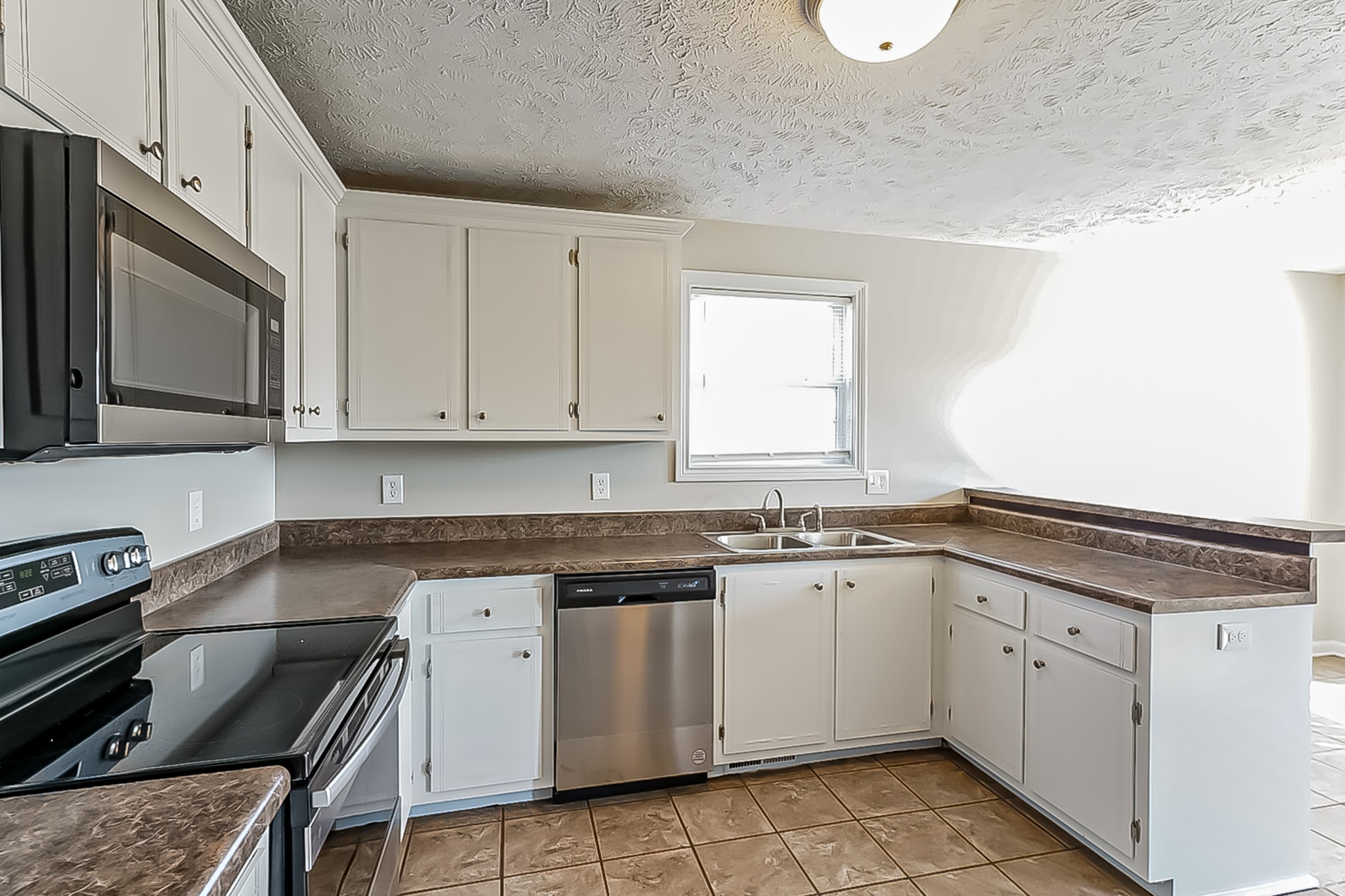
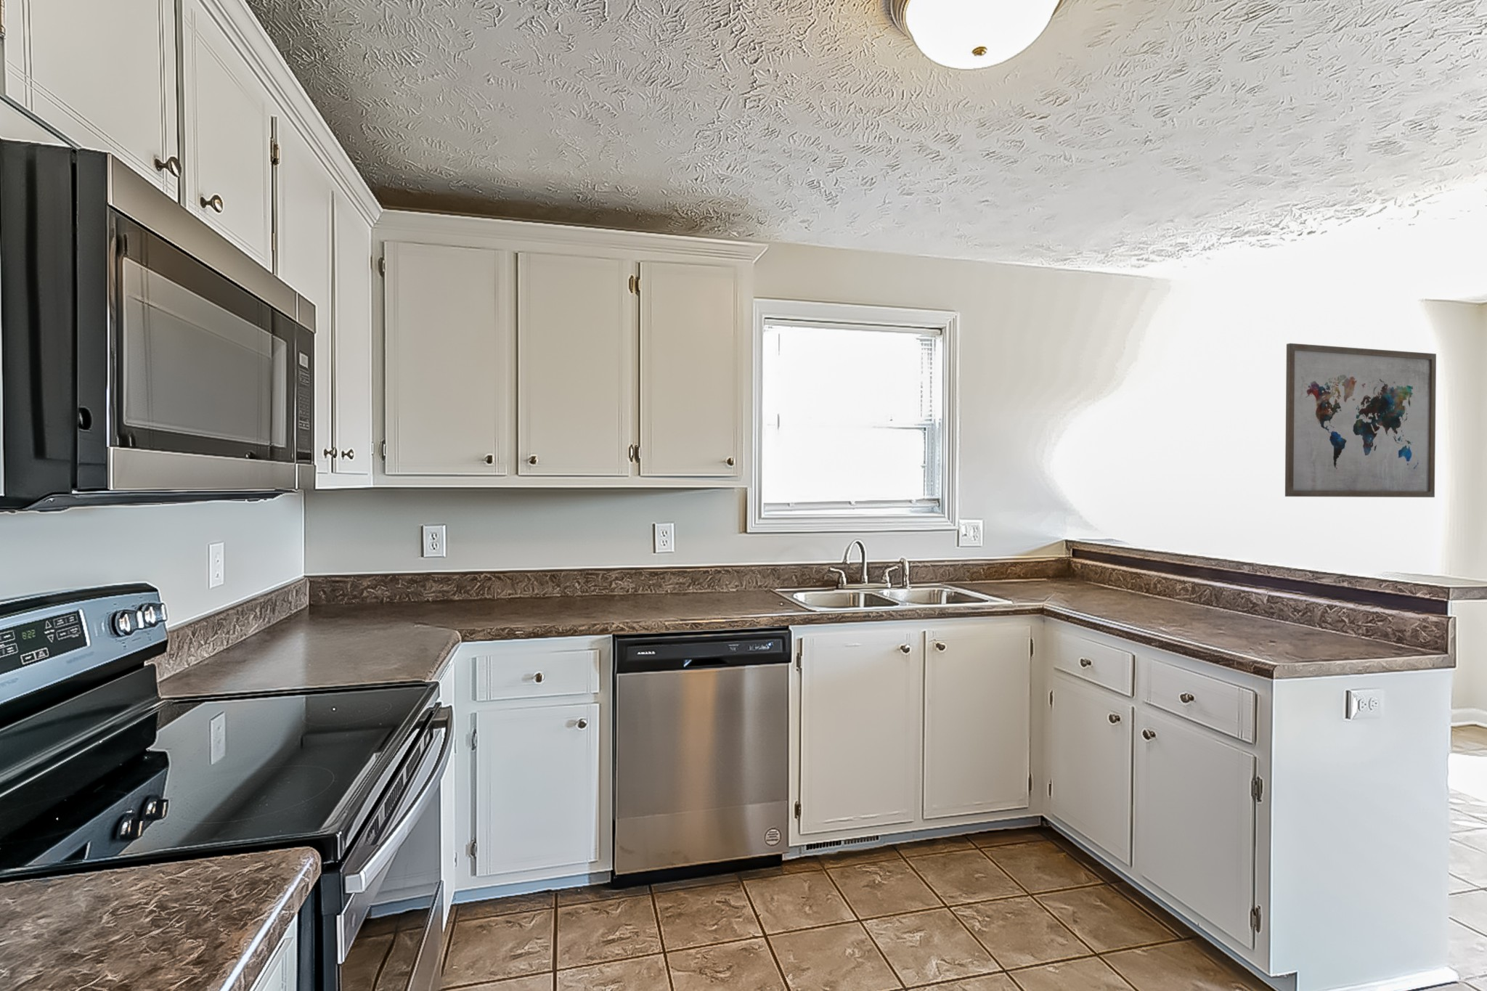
+ wall art [1285,343,1437,498]
